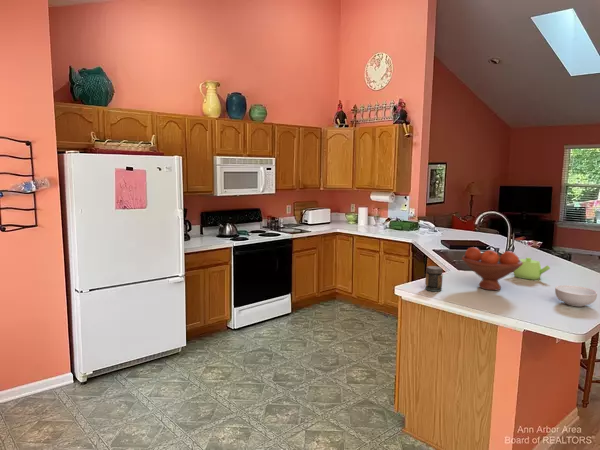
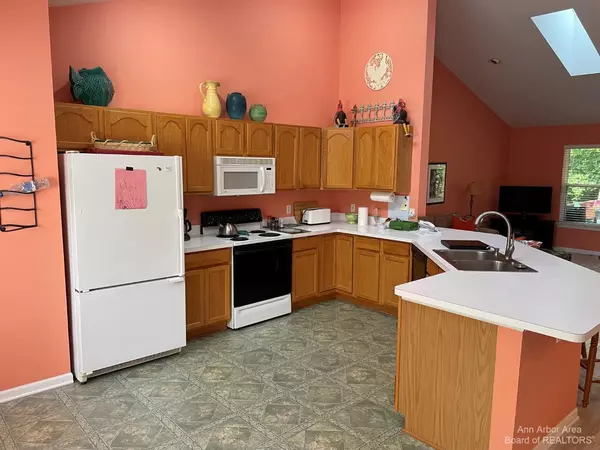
- teapot [513,257,551,281]
- cereal bowl [554,284,598,307]
- jar [424,265,444,293]
- fruit bowl [461,246,523,291]
